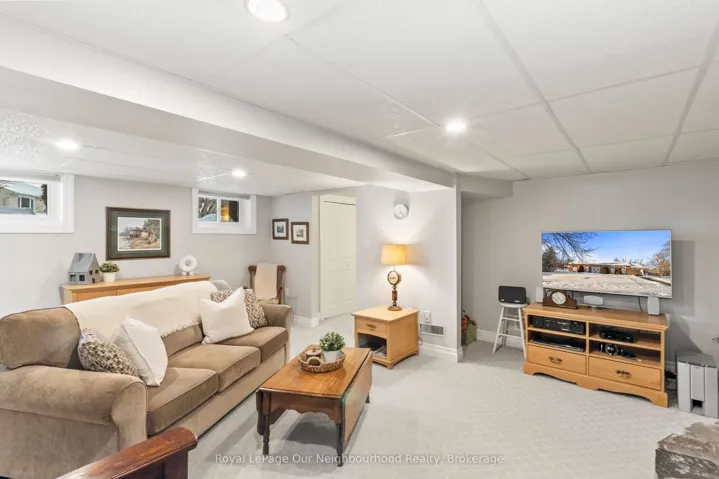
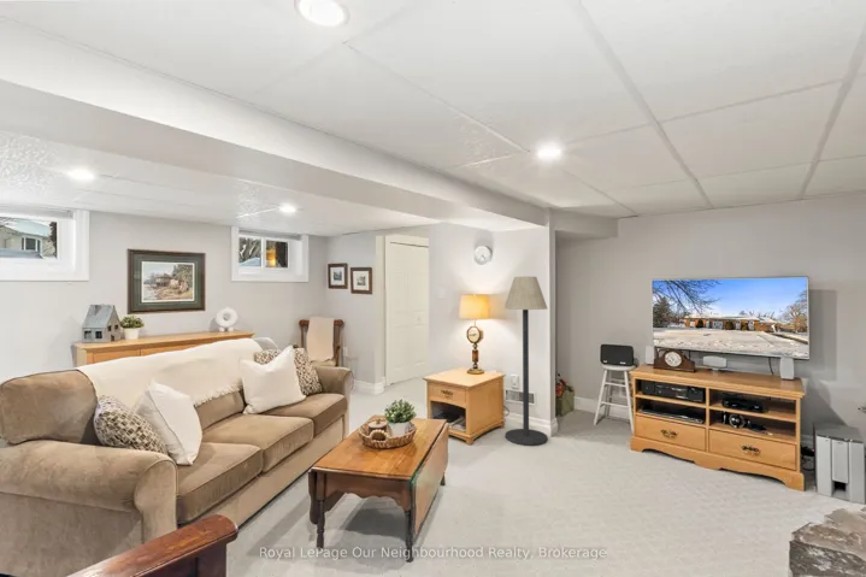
+ floor lamp [503,276,549,447]
